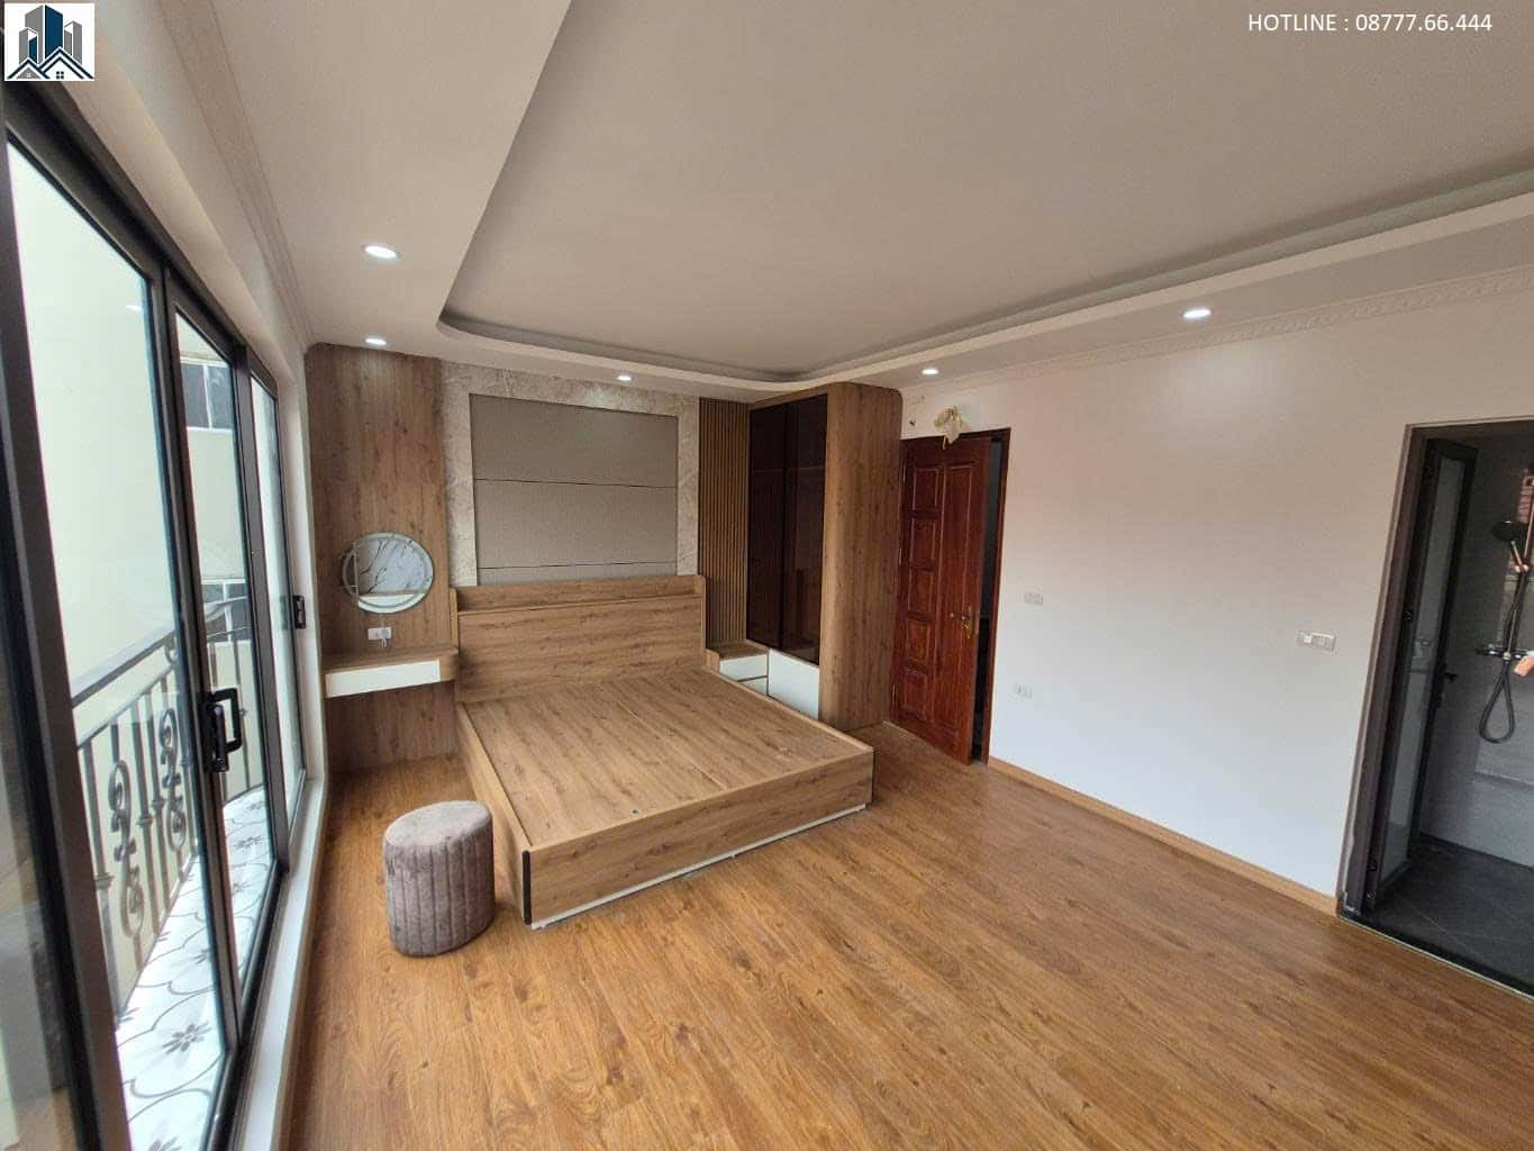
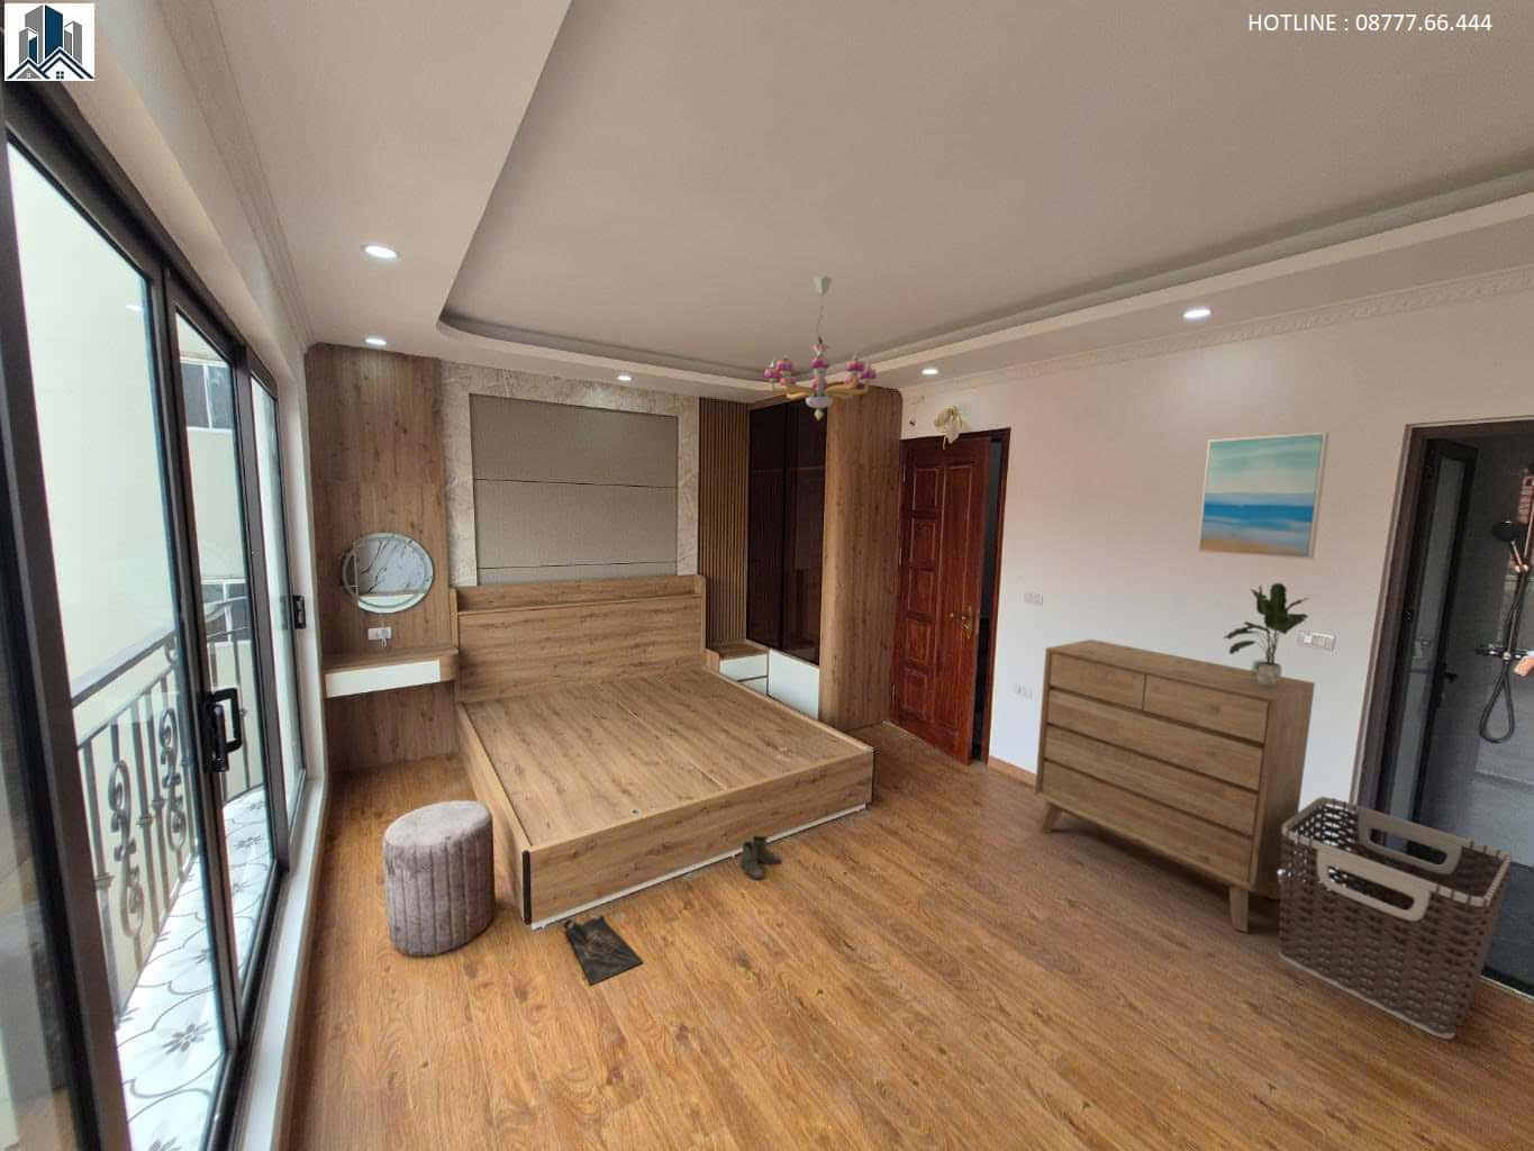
+ potted plant [1222,583,1310,686]
+ chandelier [763,276,878,422]
+ boots [739,834,782,881]
+ wall art [1196,430,1331,561]
+ dresser [1034,638,1316,933]
+ bag [562,914,646,987]
+ clothes hamper [1278,796,1512,1040]
